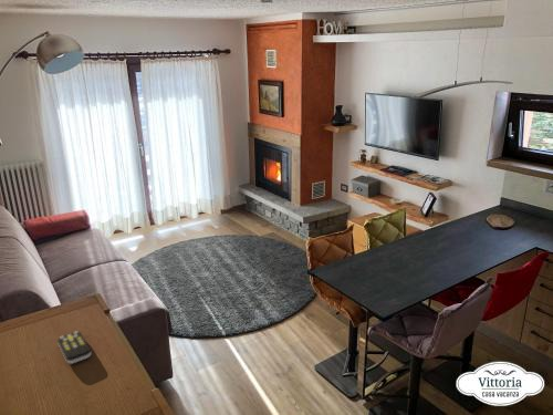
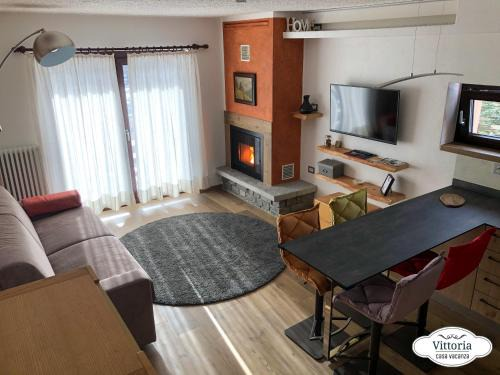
- remote control [56,330,93,365]
